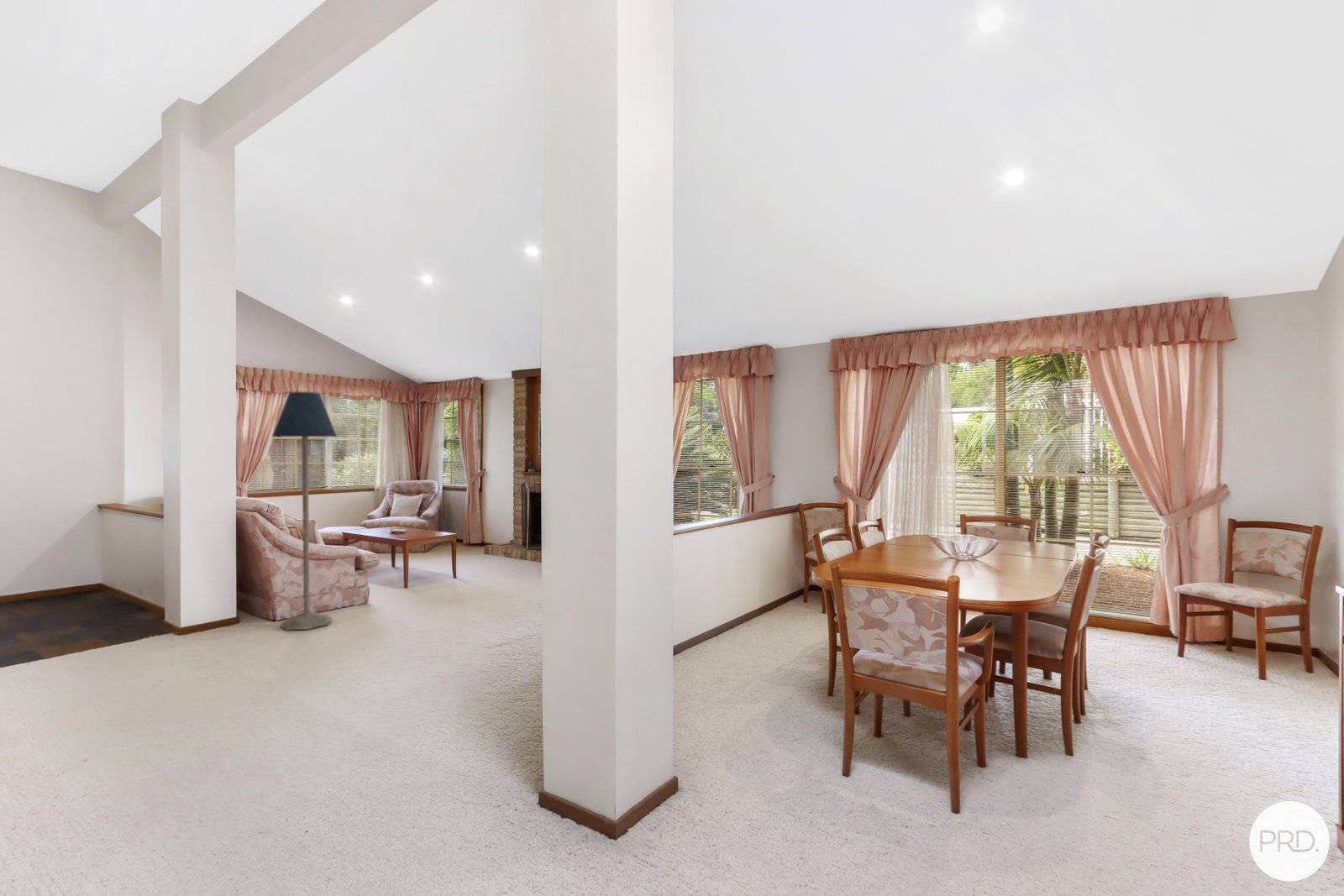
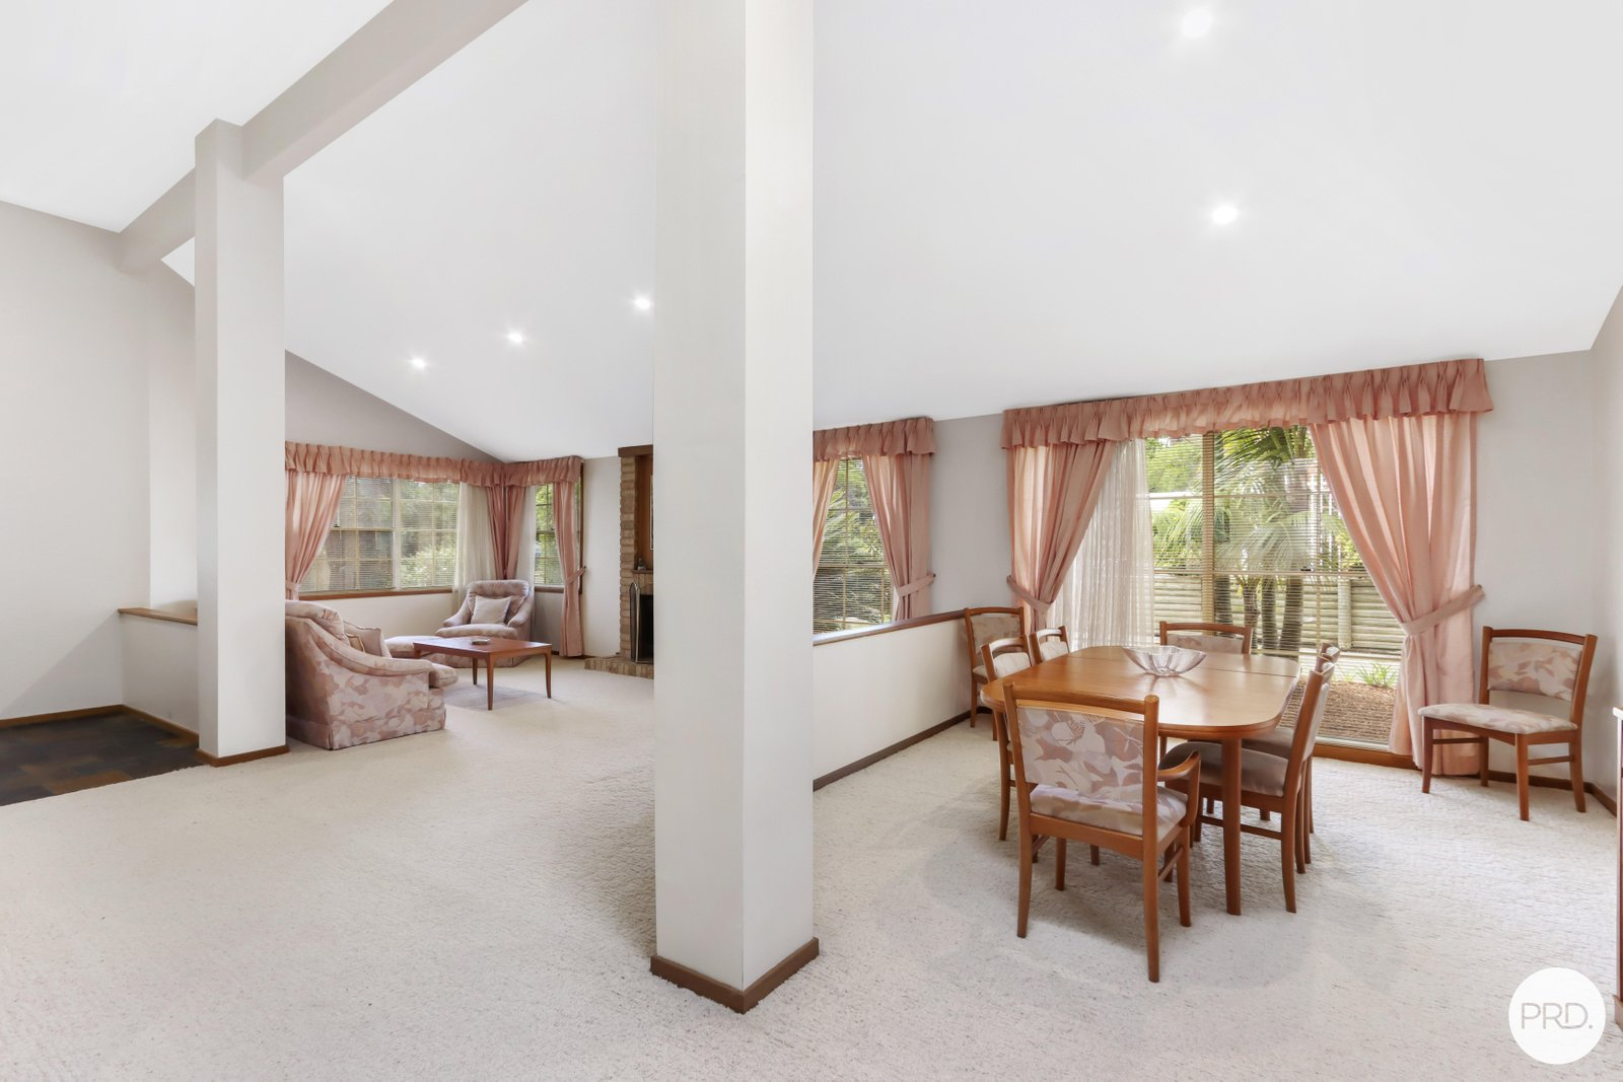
- floor lamp [271,391,338,631]
